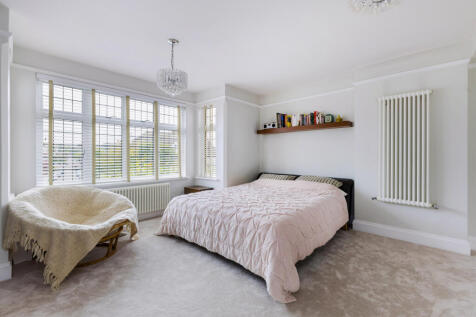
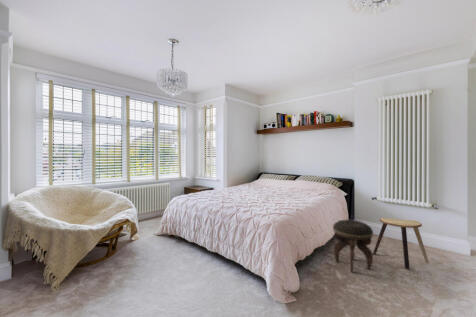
+ footstool [332,219,374,273]
+ stool [372,217,430,270]
